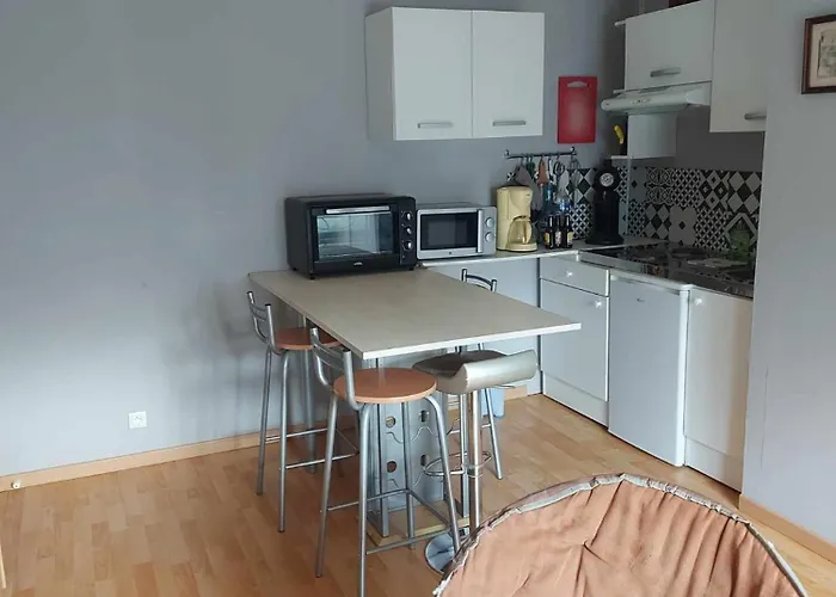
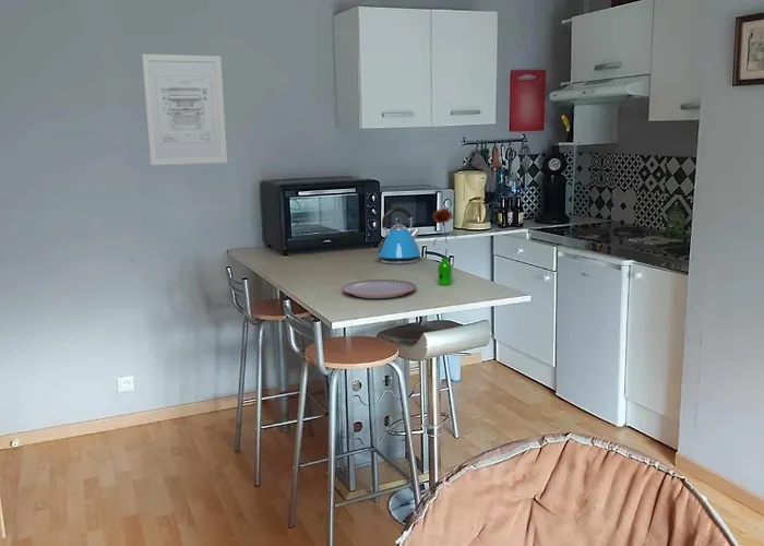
+ kettle [373,206,421,265]
+ plate [341,278,417,299]
+ wall art [141,54,228,166]
+ flower [432,207,457,286]
